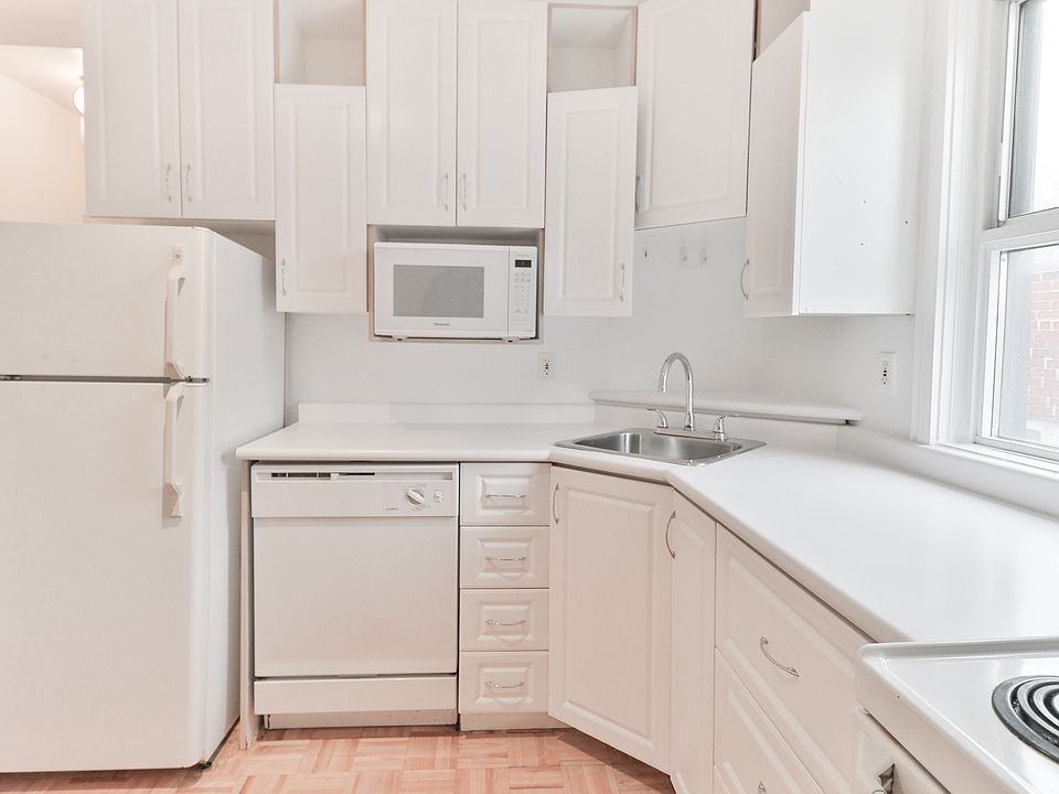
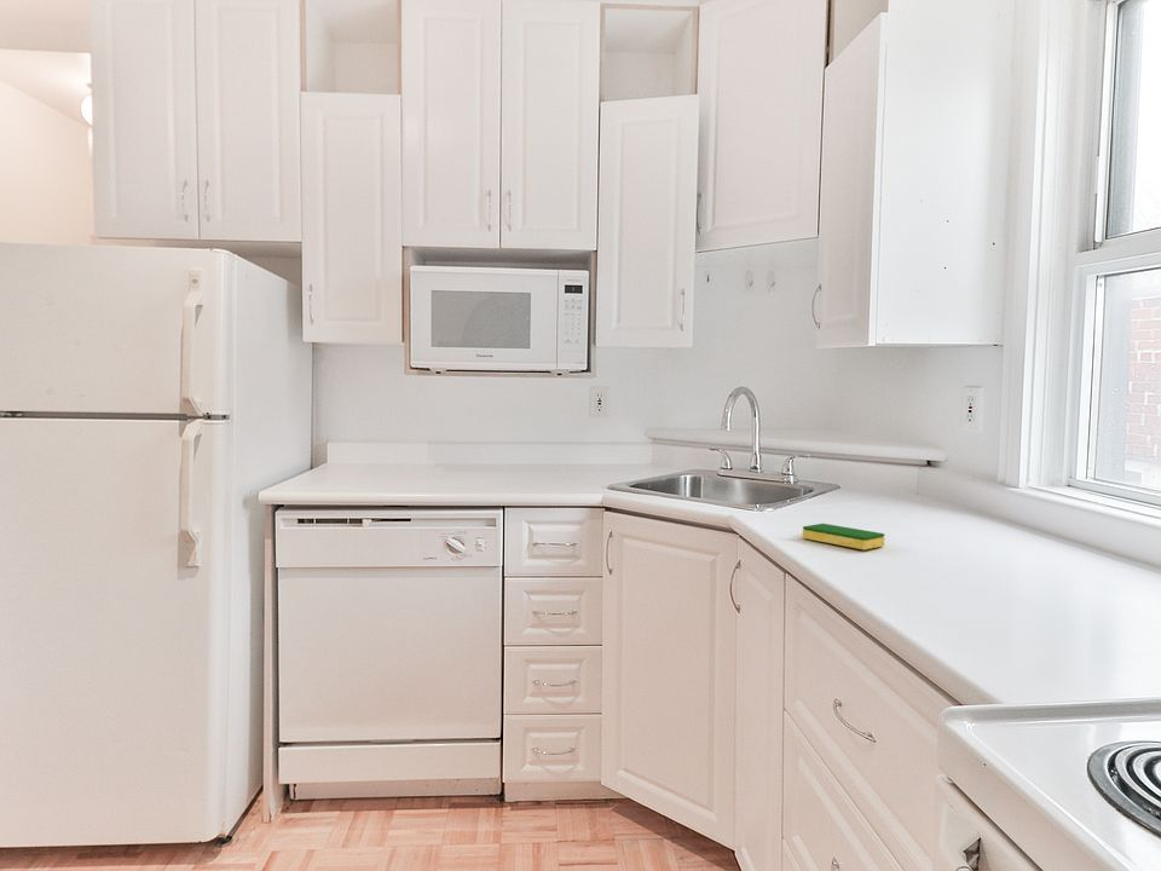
+ dish sponge [802,523,885,552]
